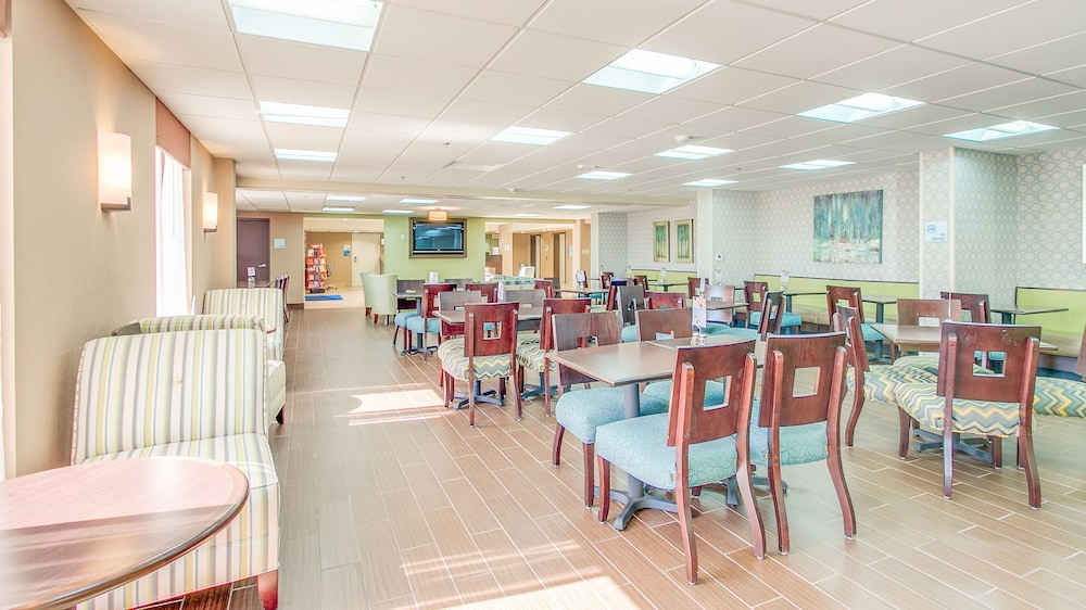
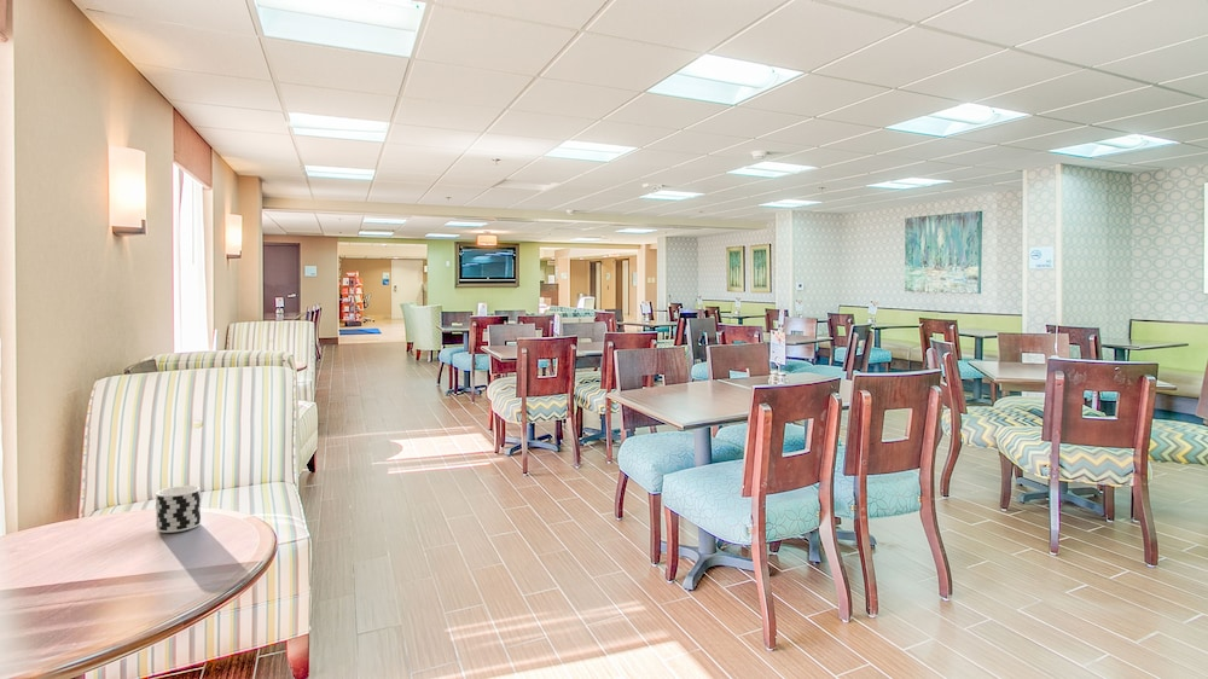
+ cup [155,484,202,534]
